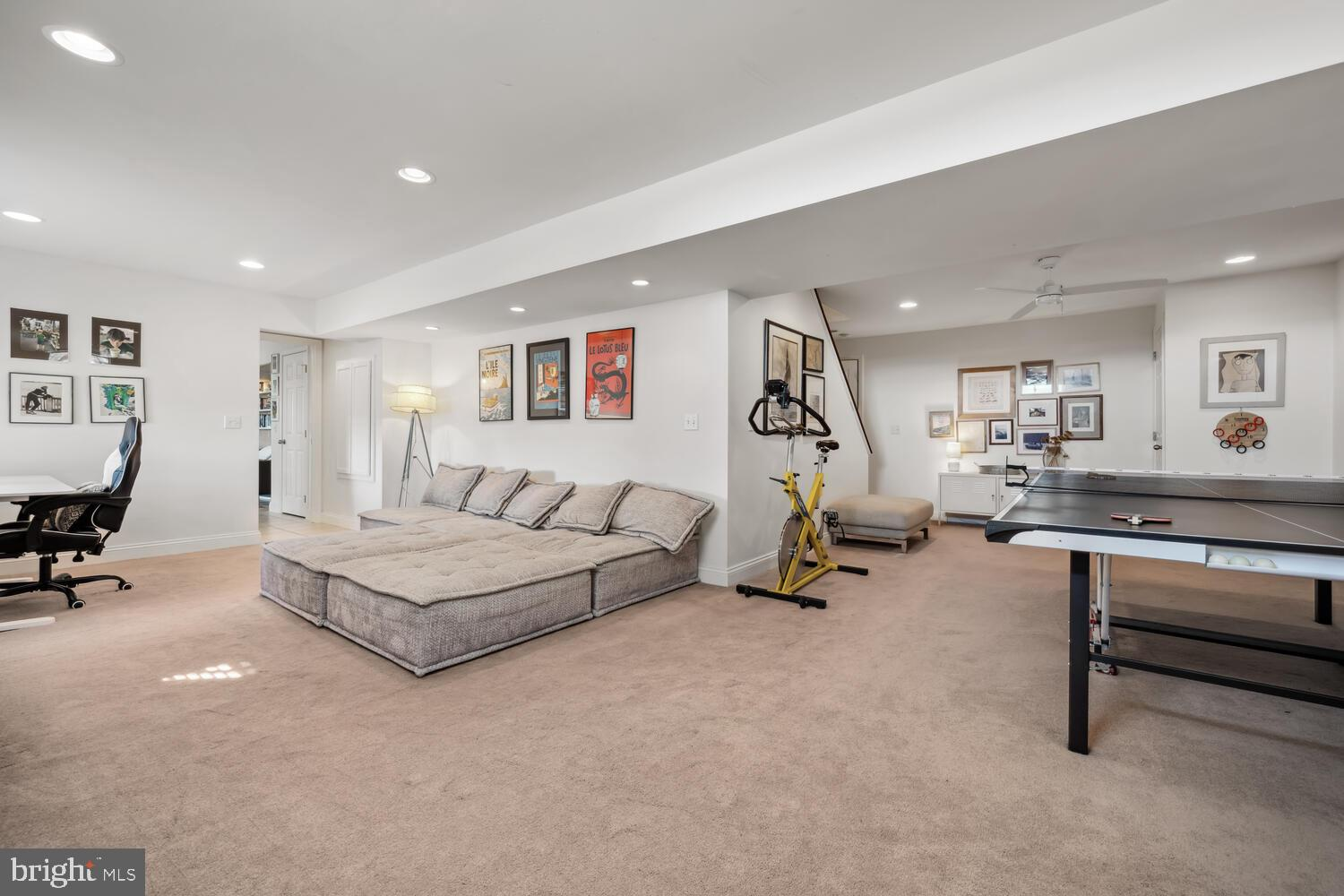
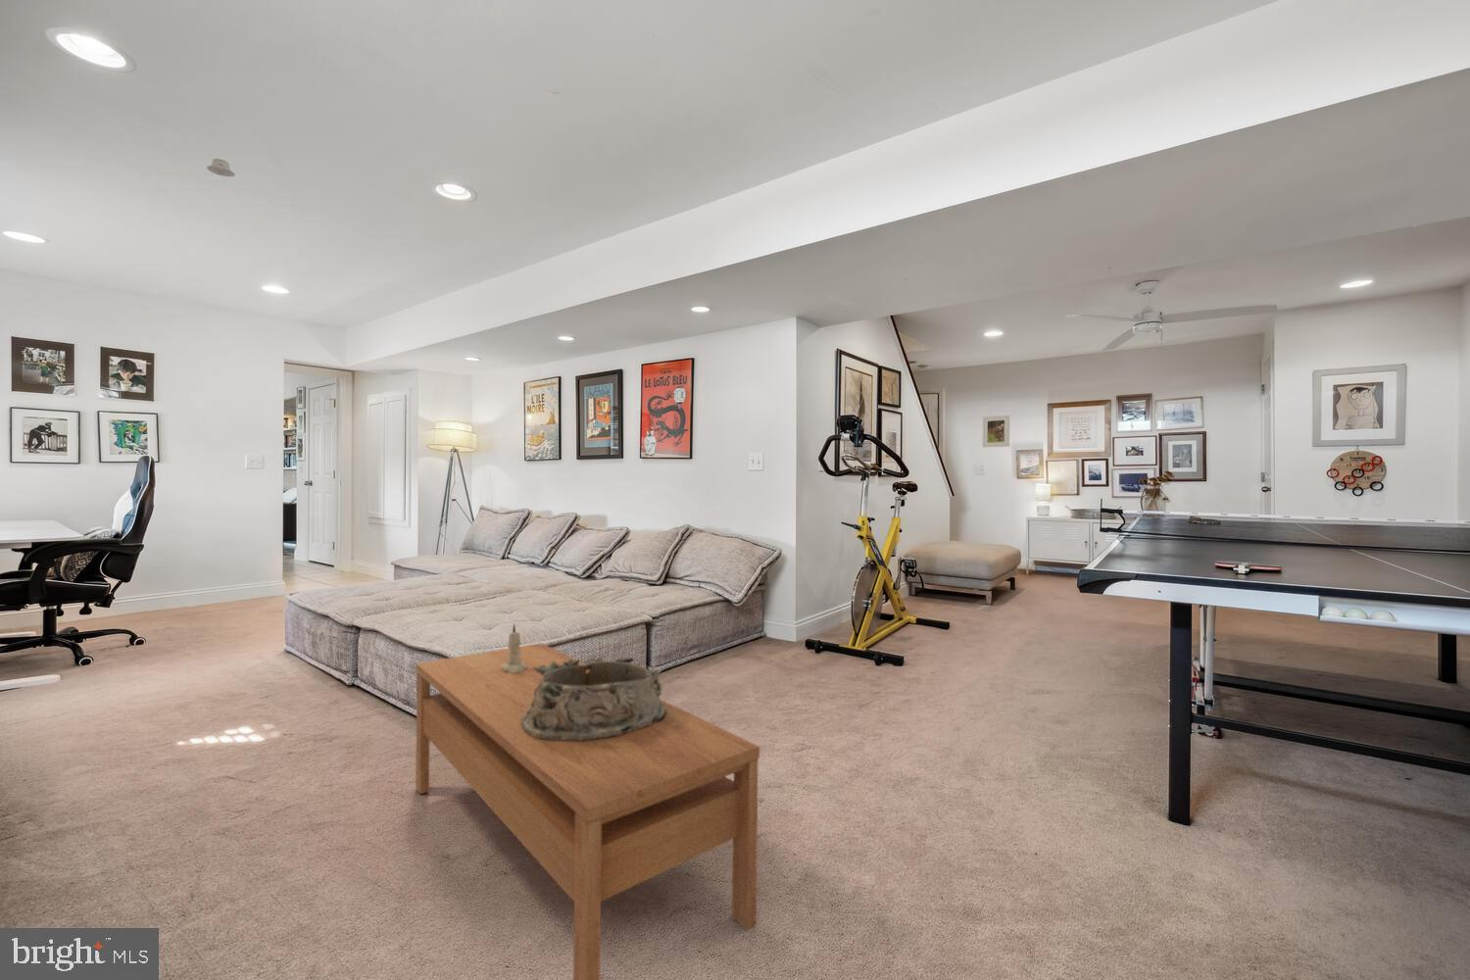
+ recessed light [206,158,236,177]
+ coffee table [415,642,760,980]
+ candle [501,622,526,674]
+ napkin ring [522,655,666,739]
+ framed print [982,415,1011,447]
